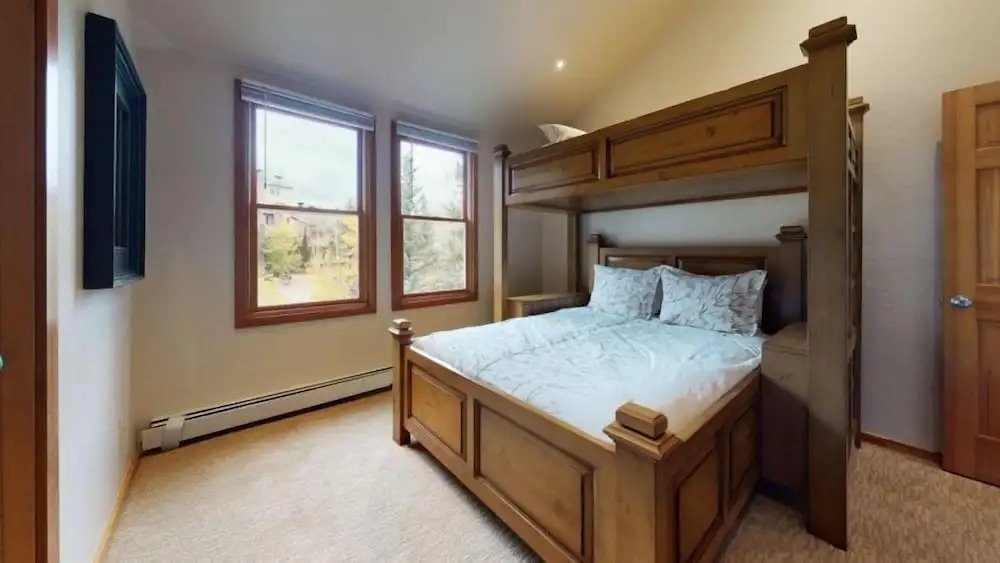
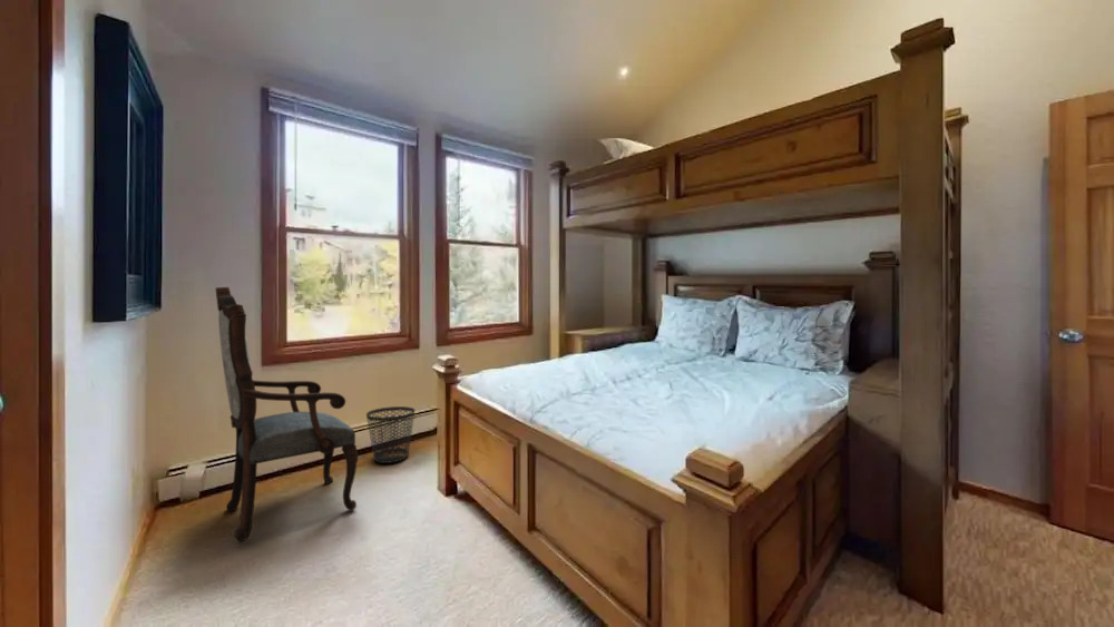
+ armchair [215,286,359,543]
+ wastebasket [365,405,416,464]
